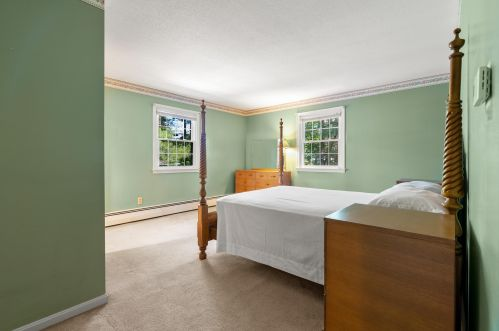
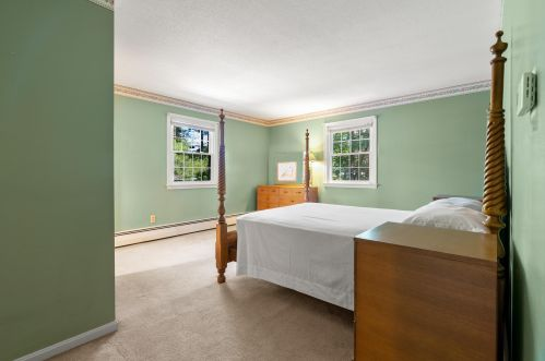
+ picture frame [276,160,298,182]
